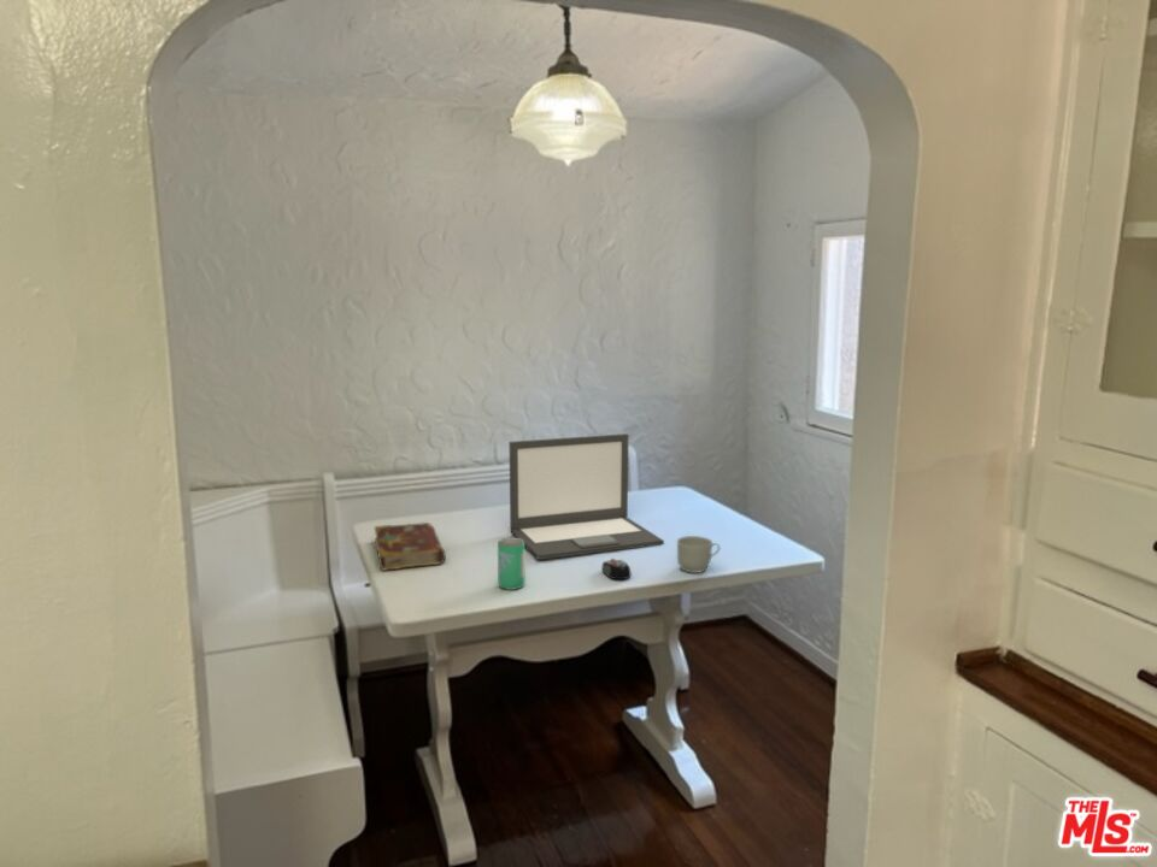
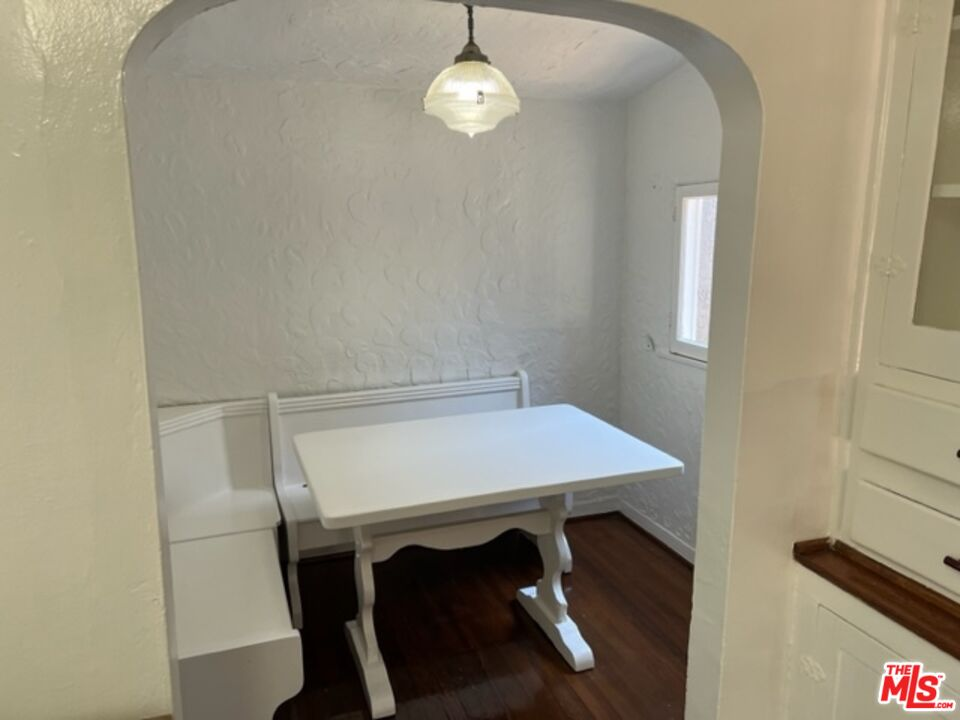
- beverage can [497,536,527,591]
- computer mouse [601,558,632,580]
- mug [676,535,721,574]
- book [374,521,447,572]
- laptop [509,432,665,561]
